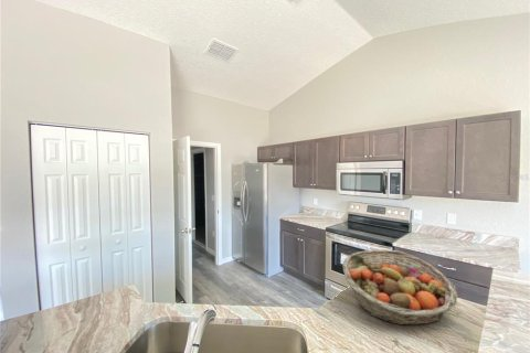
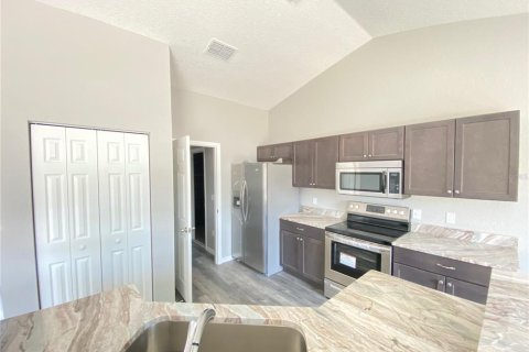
- fruit basket [341,248,459,327]
